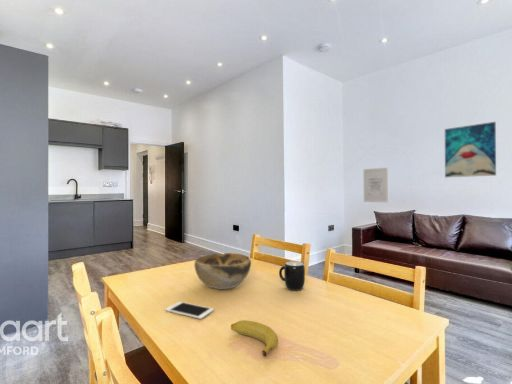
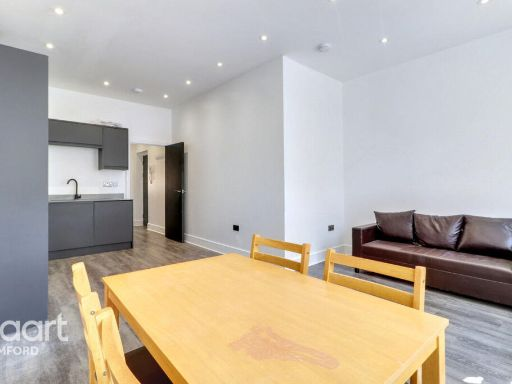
- decorative bowl [193,252,252,290]
- wall art [444,121,497,178]
- banana [230,319,279,357]
- wall art [363,167,389,203]
- cell phone [164,301,215,320]
- mug [278,260,306,292]
